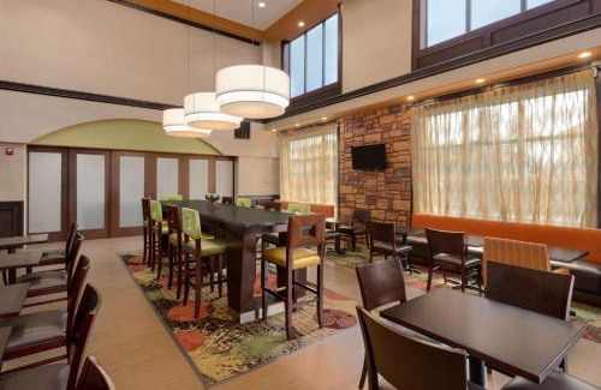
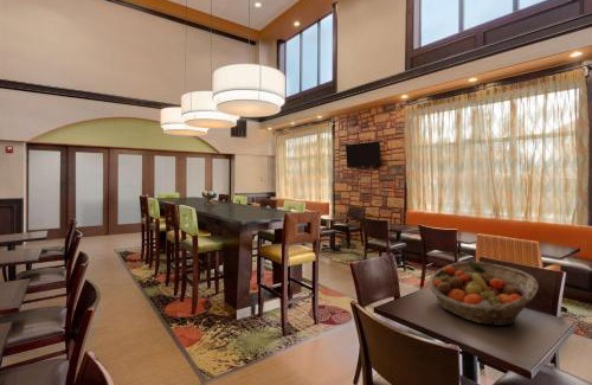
+ fruit basket [426,261,540,327]
